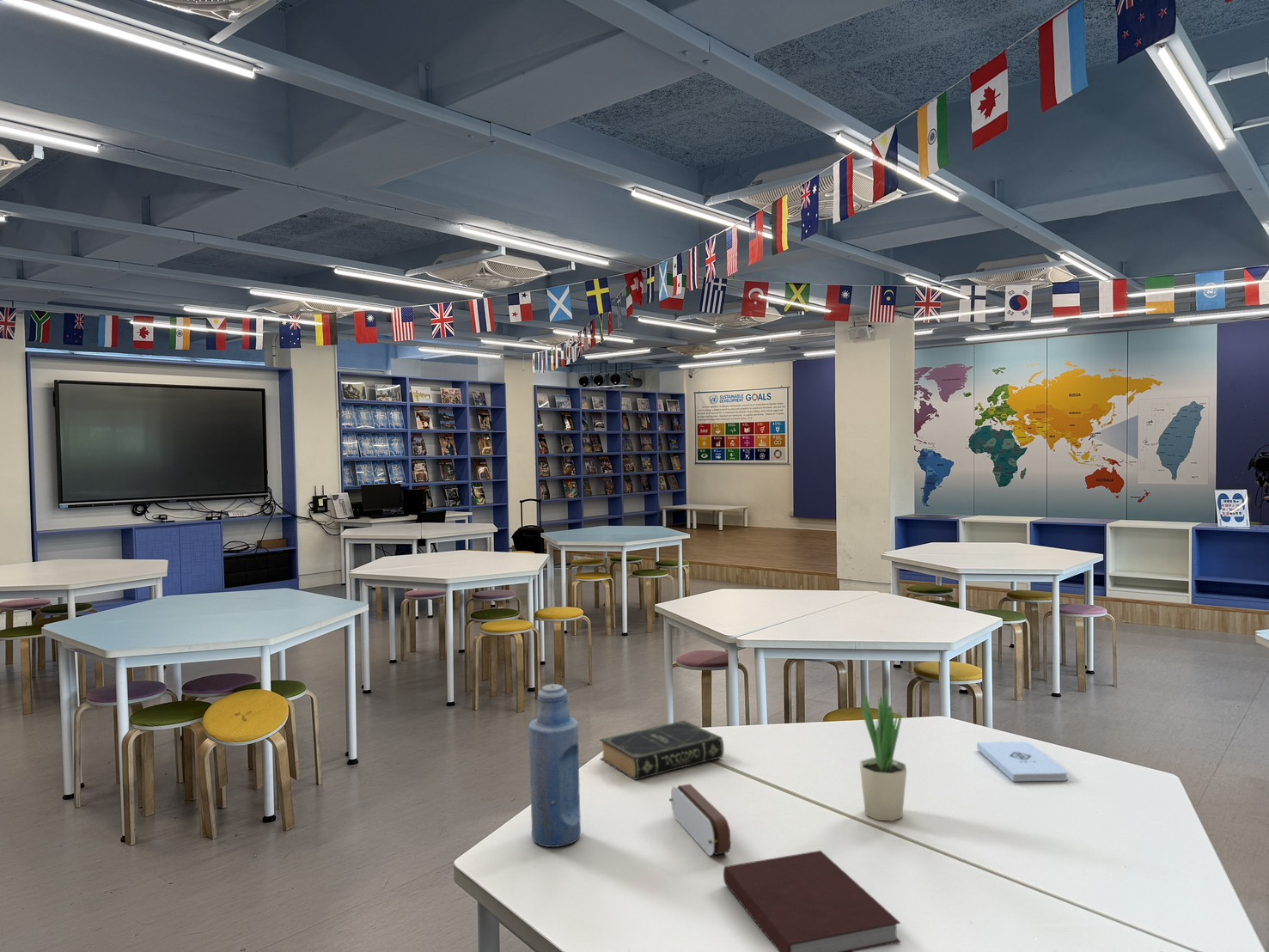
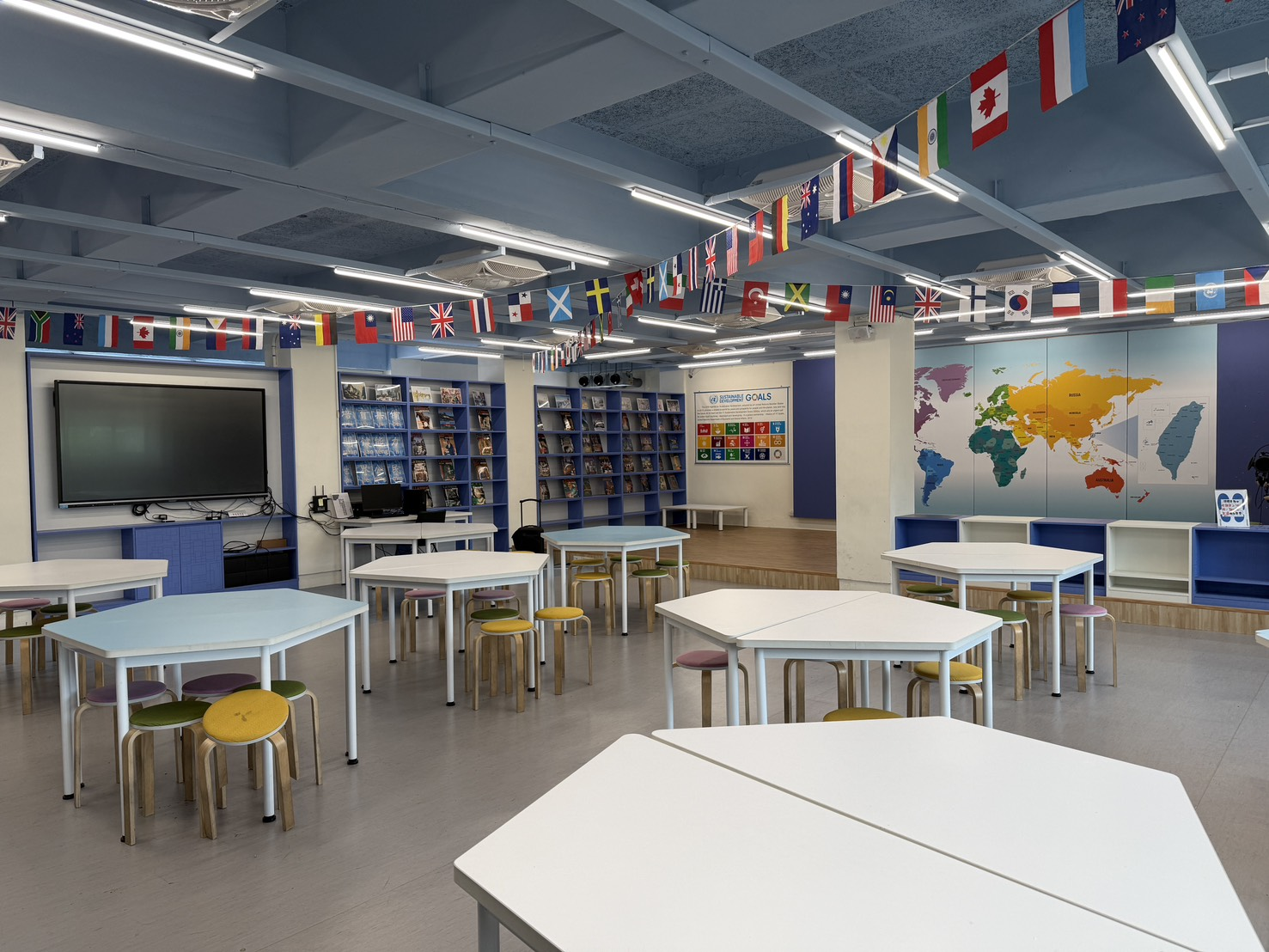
- book [599,720,725,781]
- pencil case [668,784,731,857]
- notepad [976,741,1069,782]
- notebook [723,850,901,952]
- potted plant [859,682,907,822]
- bottle [528,683,582,848]
